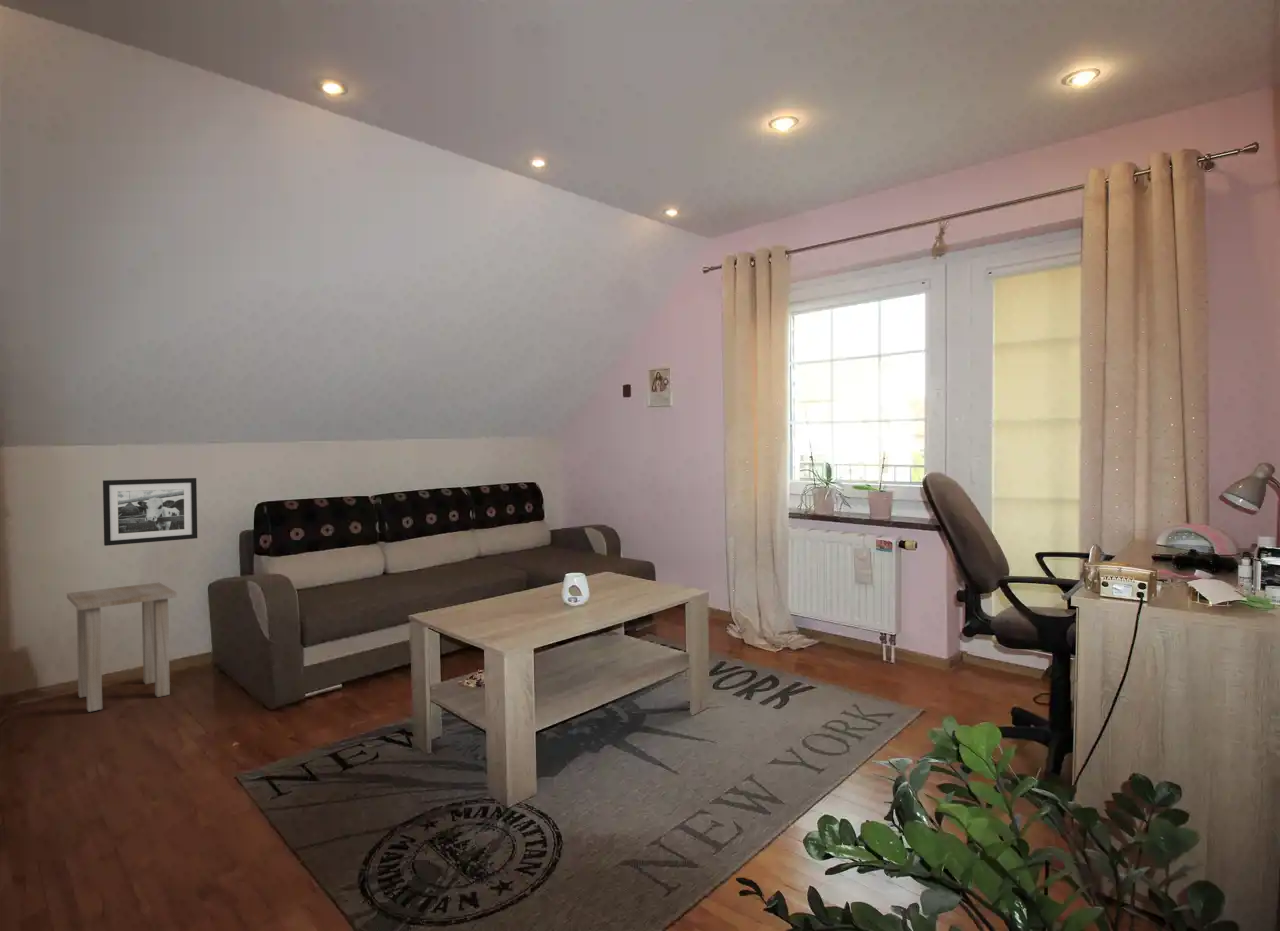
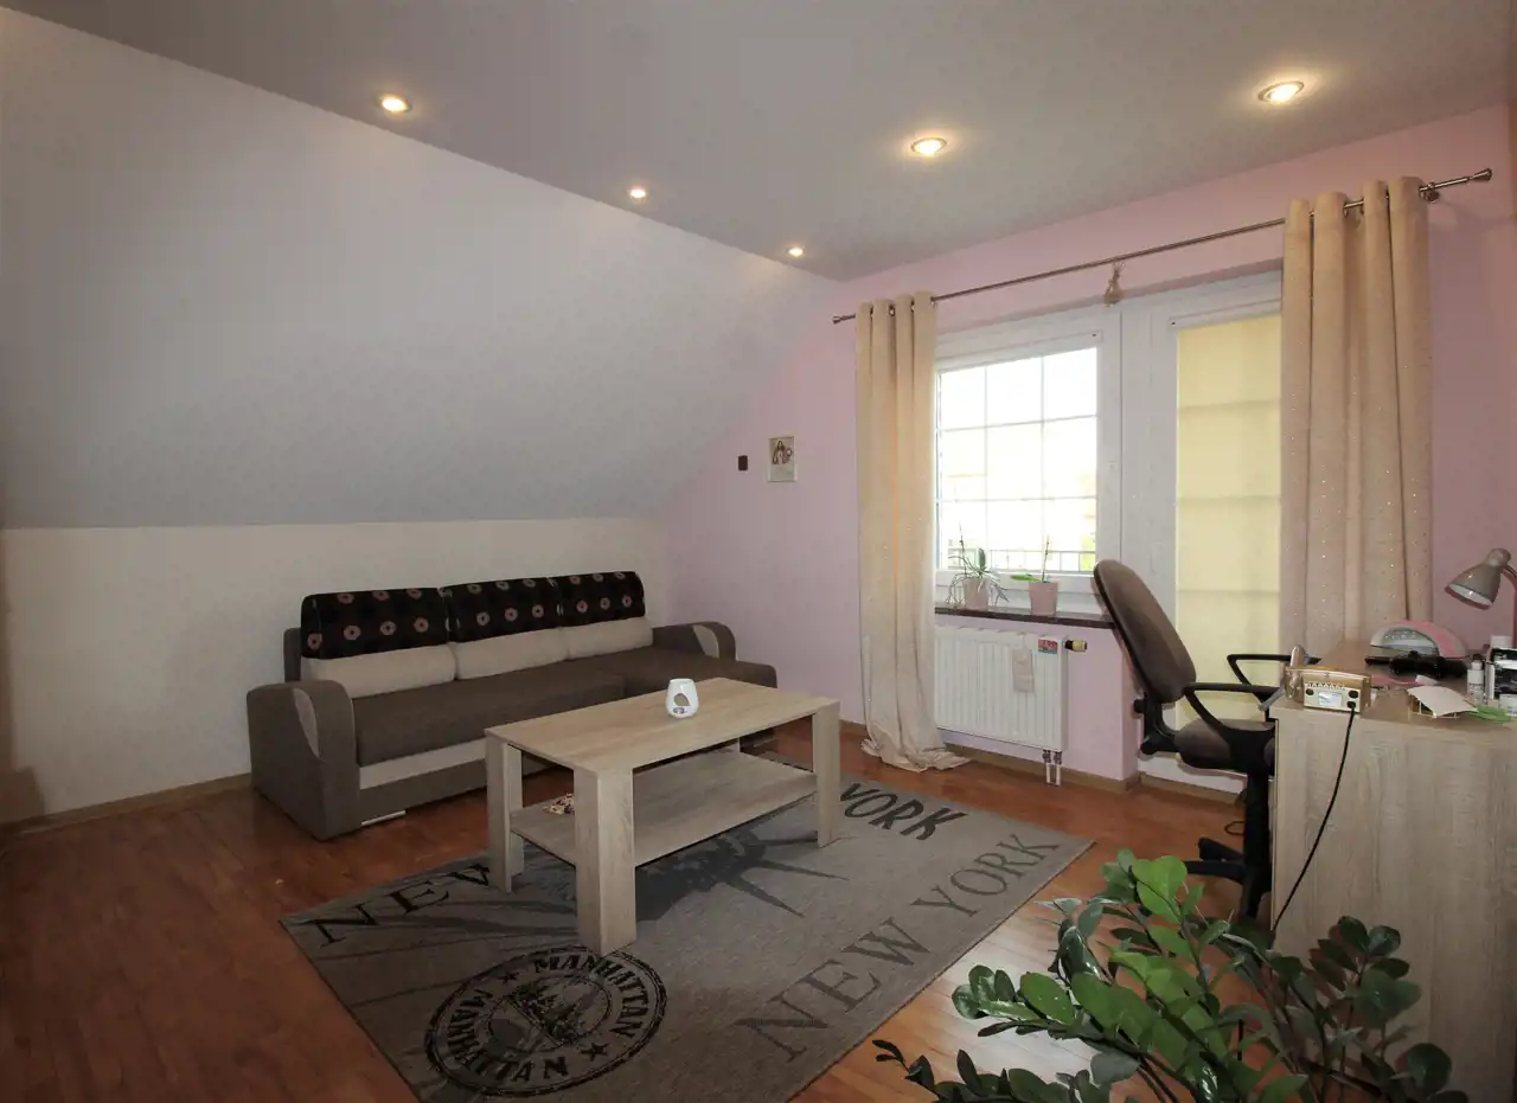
- picture frame [102,477,198,547]
- side table [66,582,178,713]
